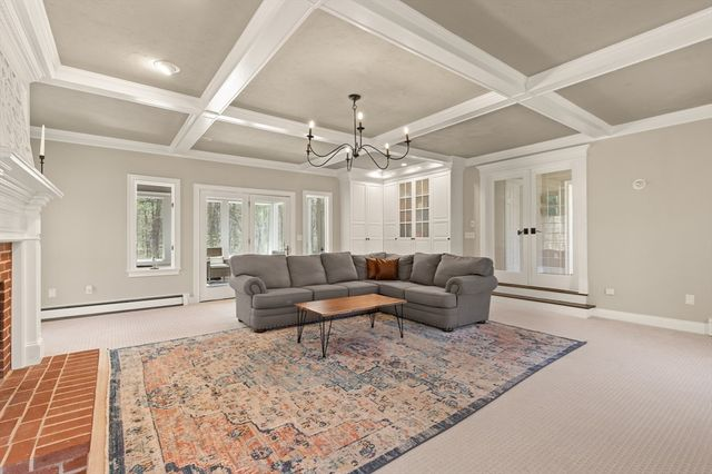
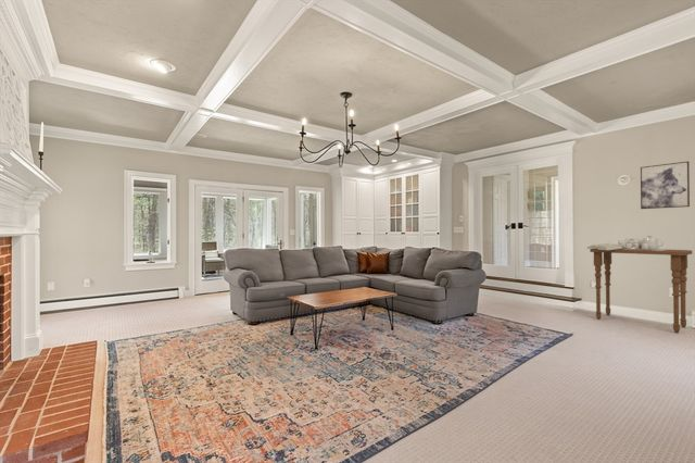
+ wall art [640,160,691,210]
+ side table [586,235,693,334]
